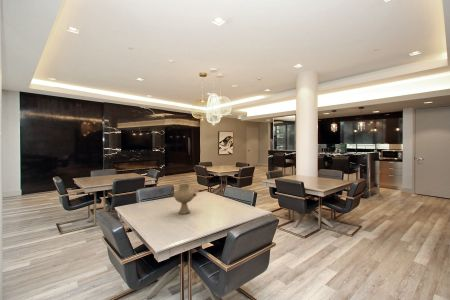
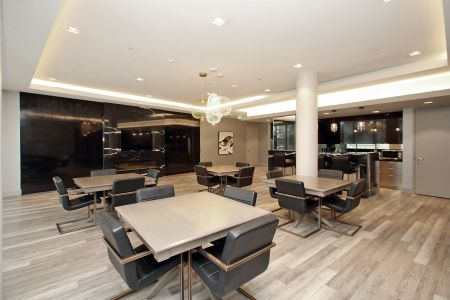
- vase [171,183,198,215]
